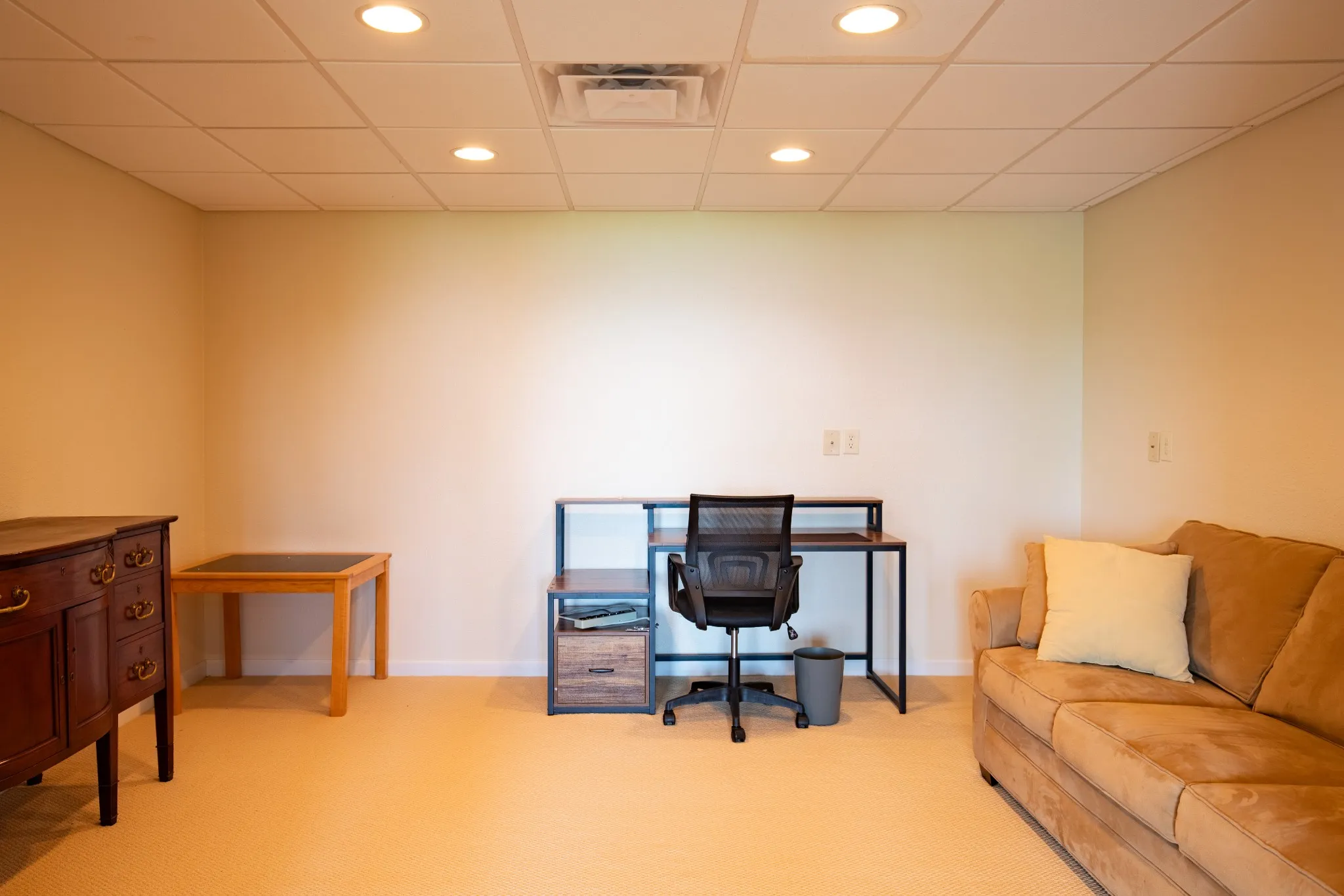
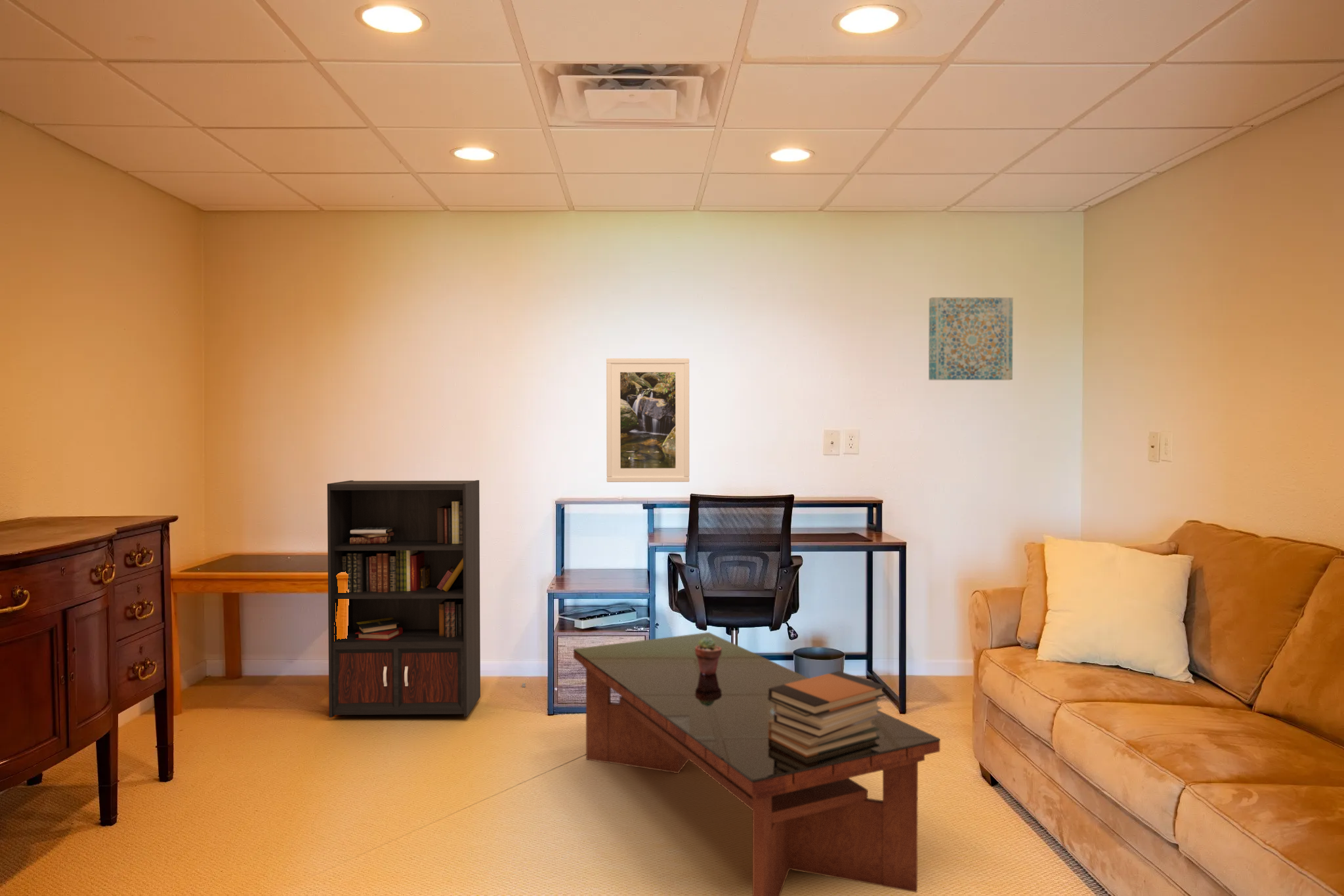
+ wall art [928,296,1014,380]
+ book stack [768,670,887,758]
+ bookcase [327,479,526,718]
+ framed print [606,357,690,483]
+ potted succulent [695,637,722,675]
+ coffee table [573,632,940,896]
